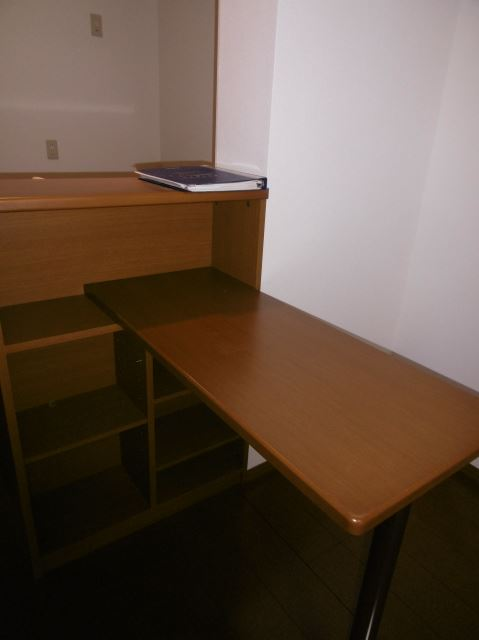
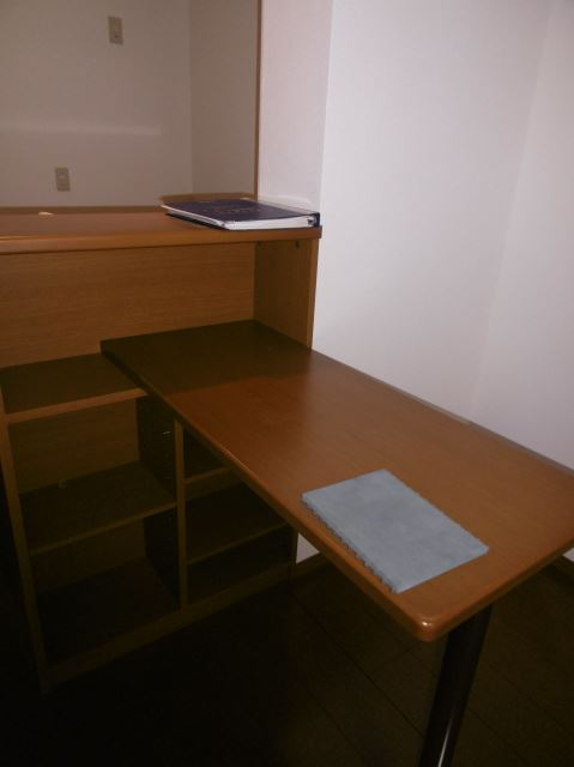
+ notepad [300,467,491,596]
